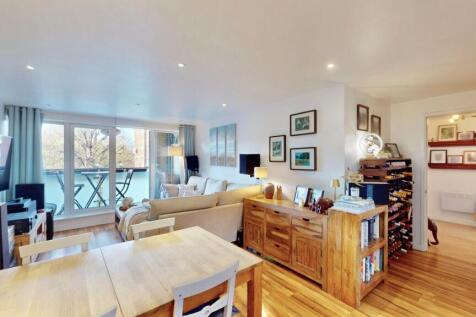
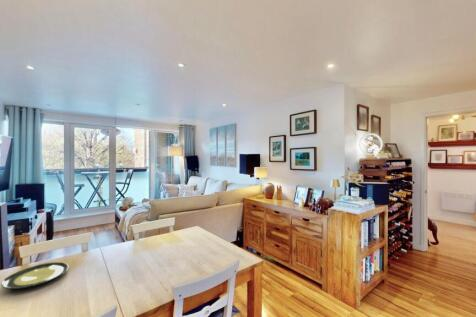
+ plate [0,261,70,290]
